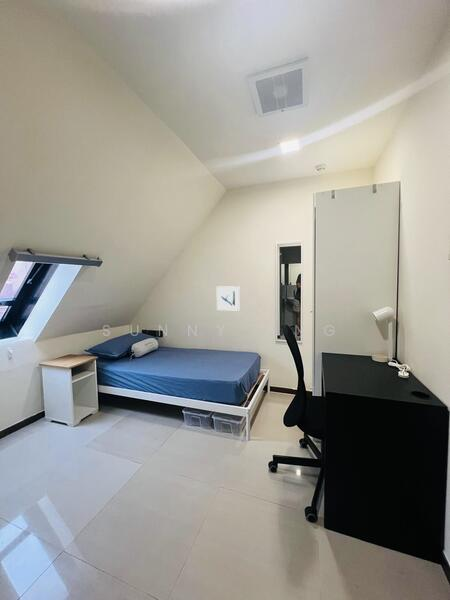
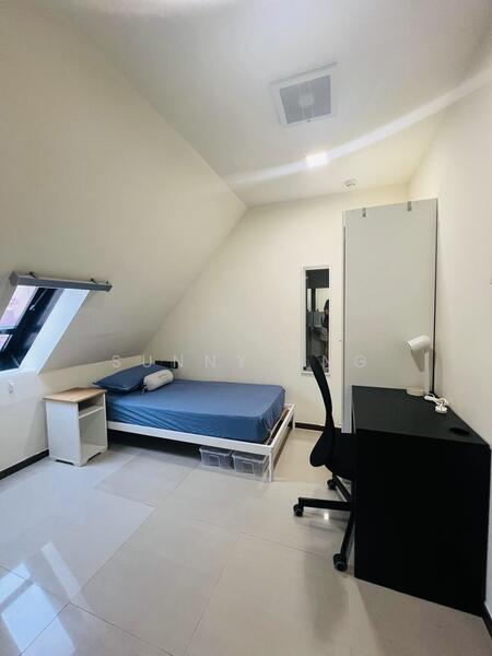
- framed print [216,285,241,312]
